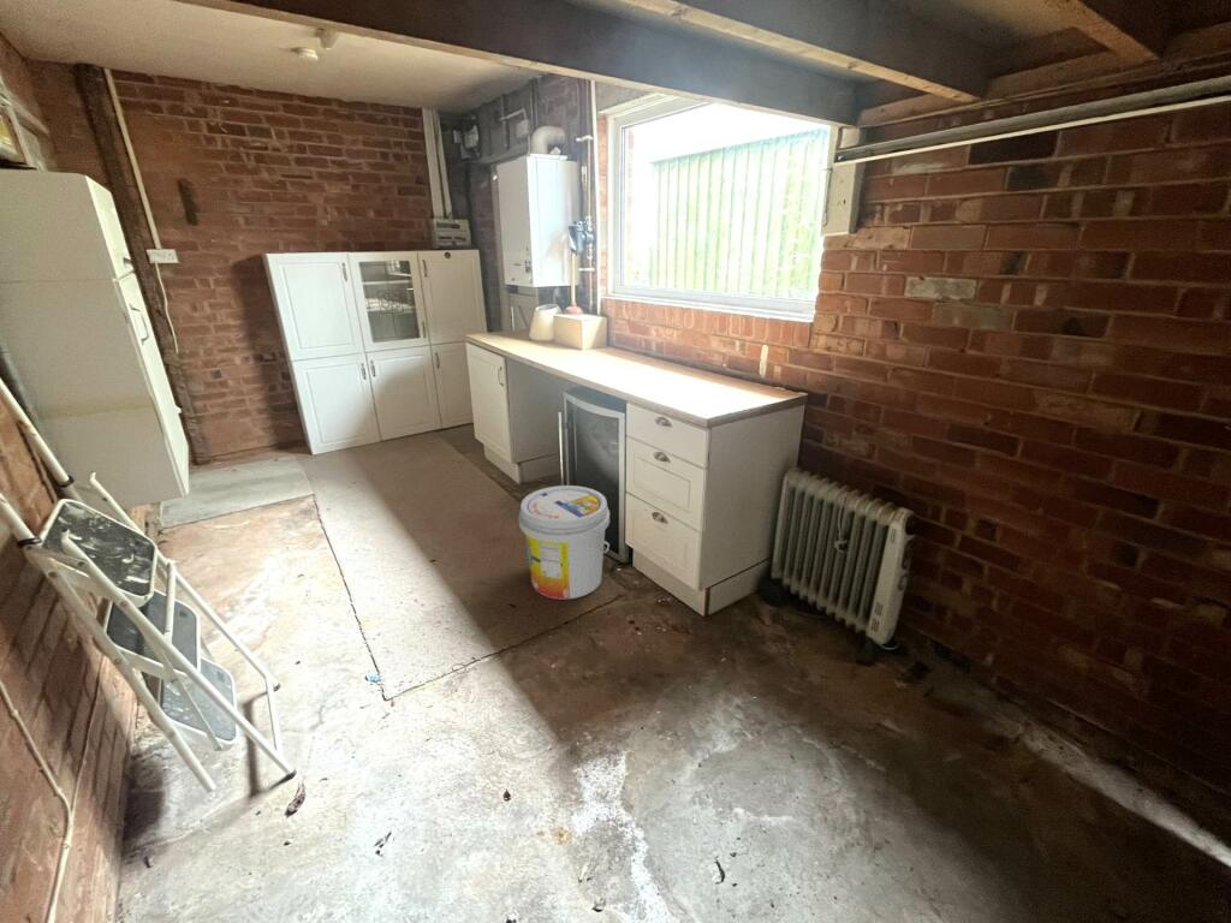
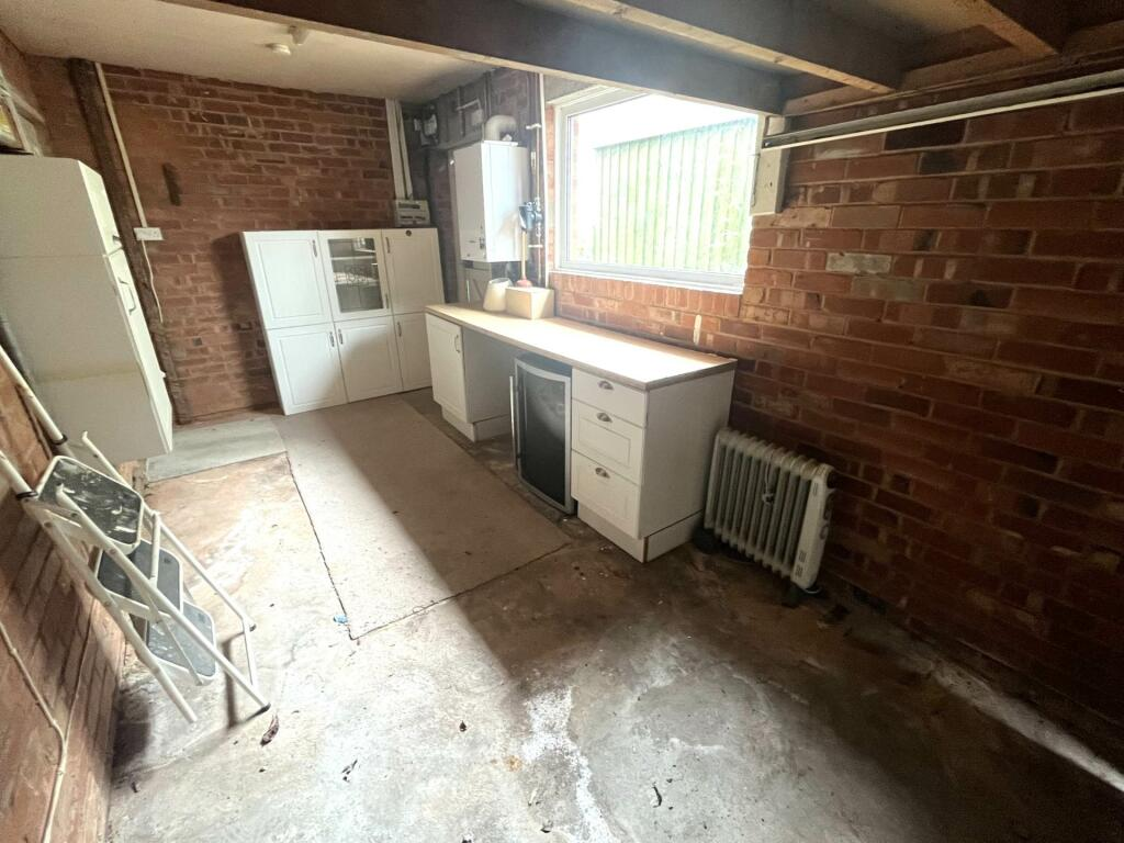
- bucket [517,484,611,600]
